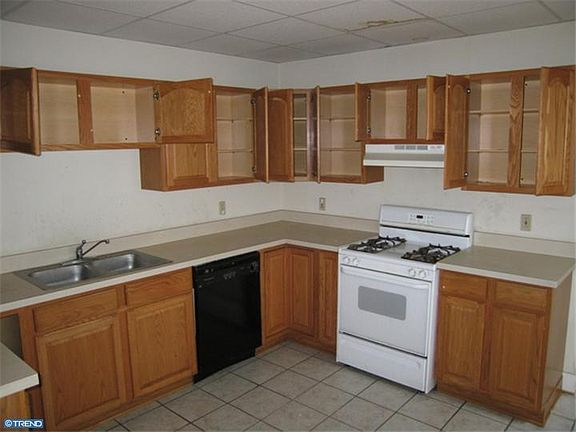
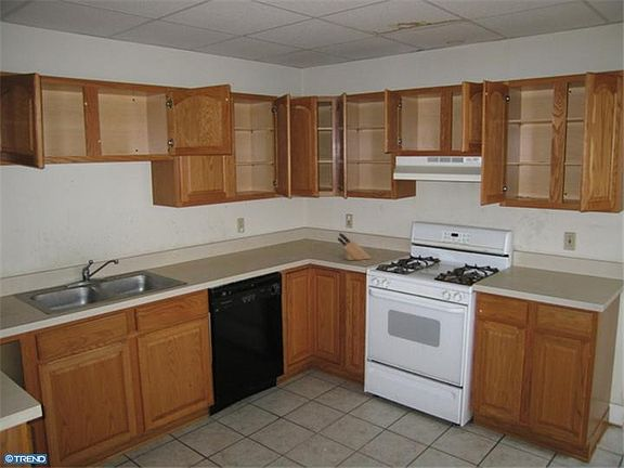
+ knife block [337,232,372,261]
